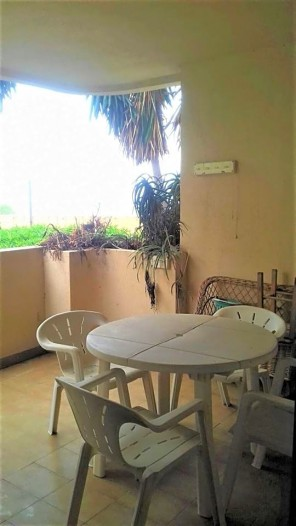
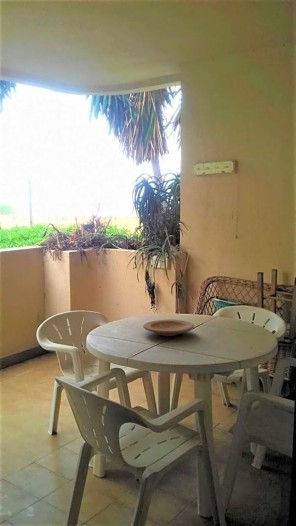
+ plate [142,318,195,337]
